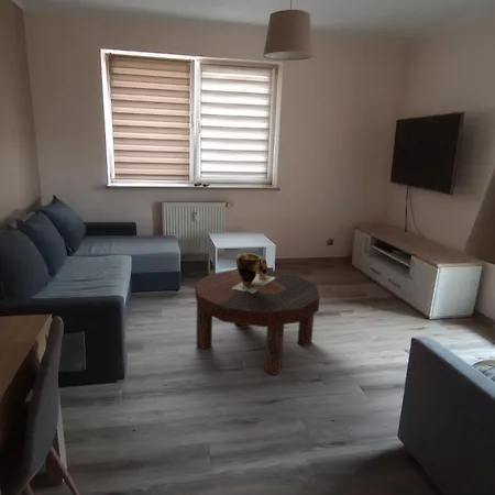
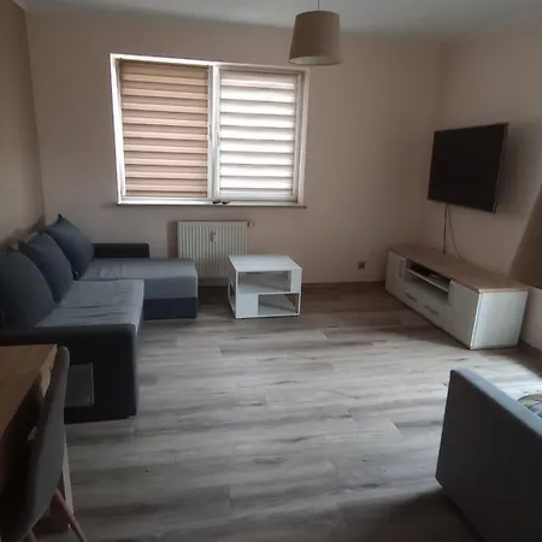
- clay pot [232,252,275,293]
- coffee table [194,268,321,376]
